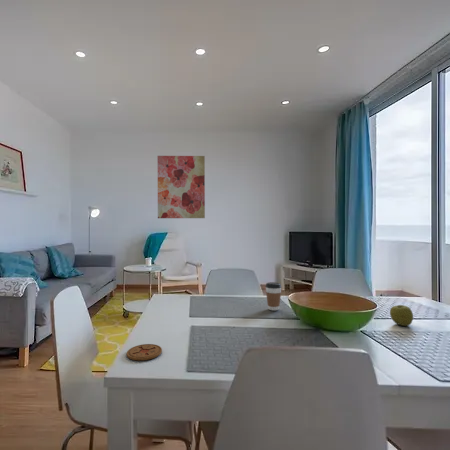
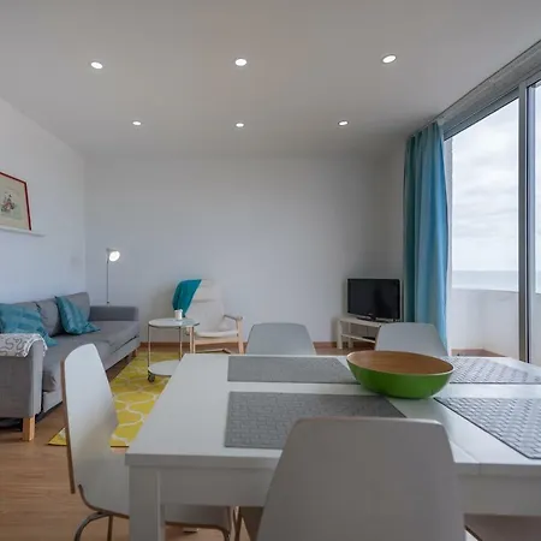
- coffee cup [264,281,282,312]
- coaster [126,343,163,361]
- apple [389,304,414,327]
- wall art [156,155,206,219]
